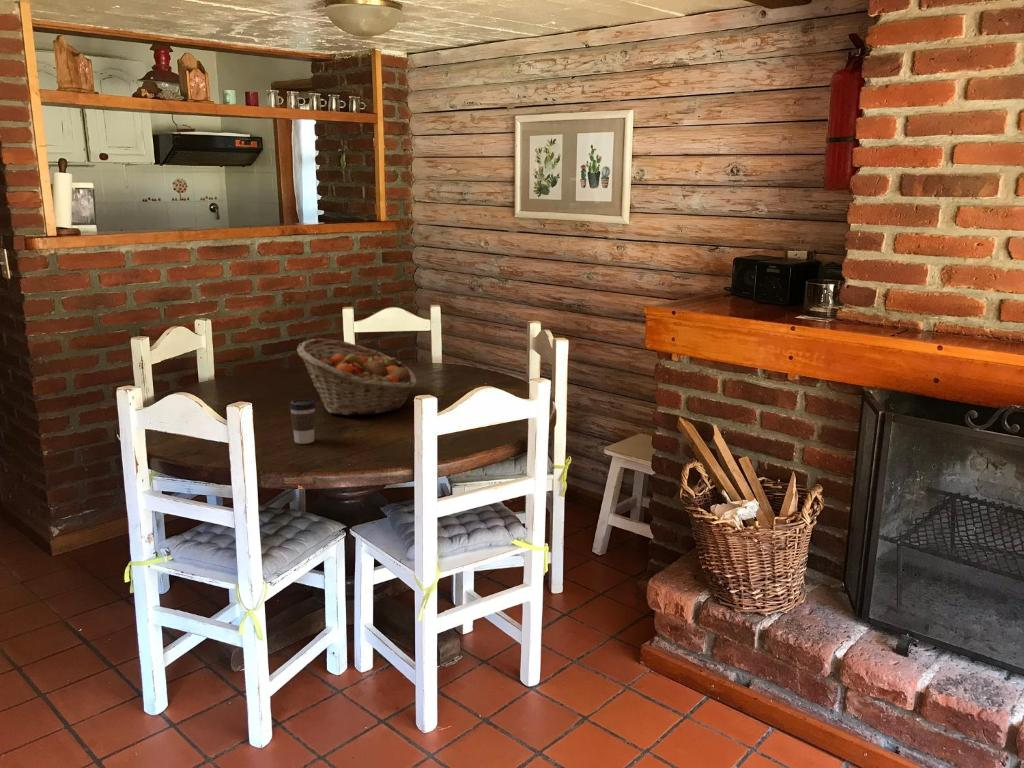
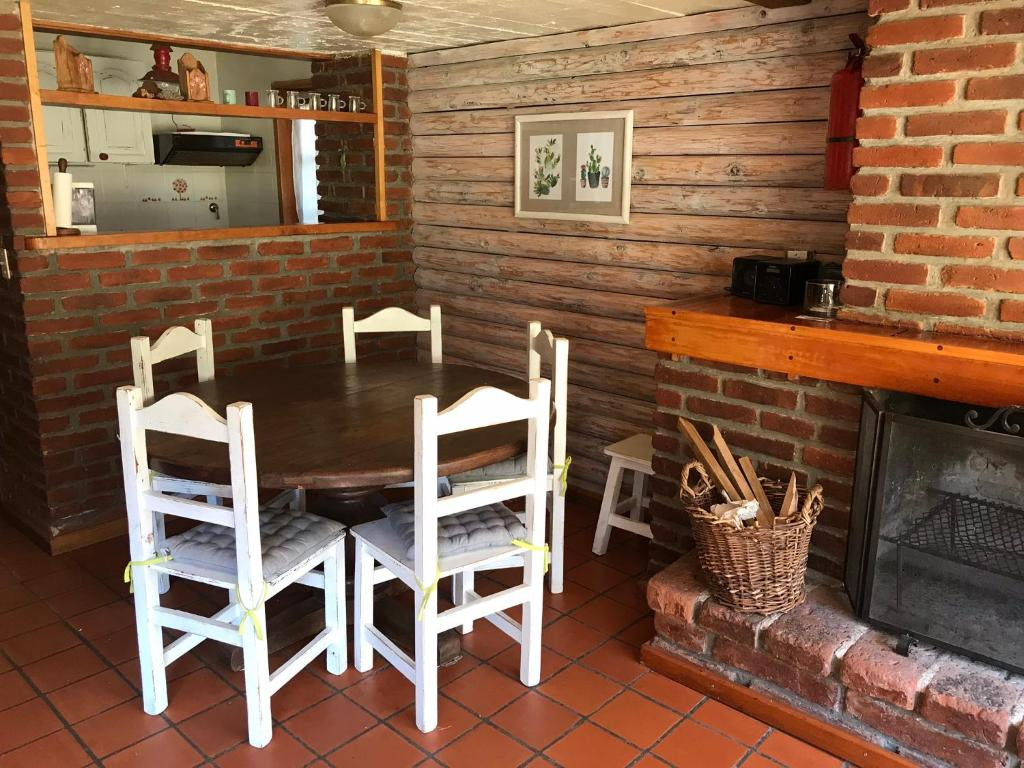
- coffee cup [289,398,317,445]
- fruit basket [296,338,418,417]
